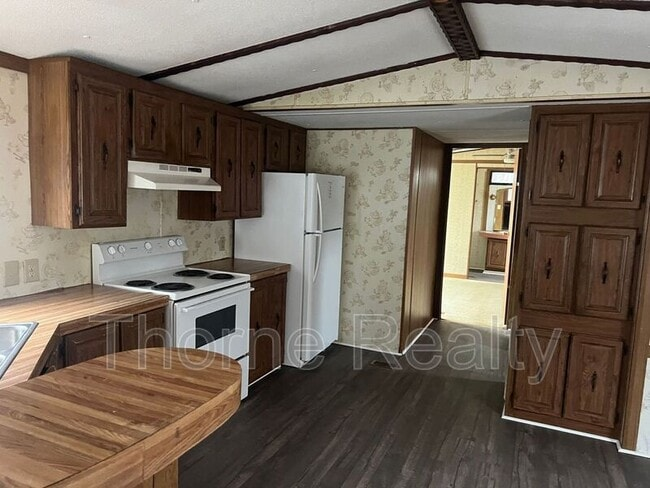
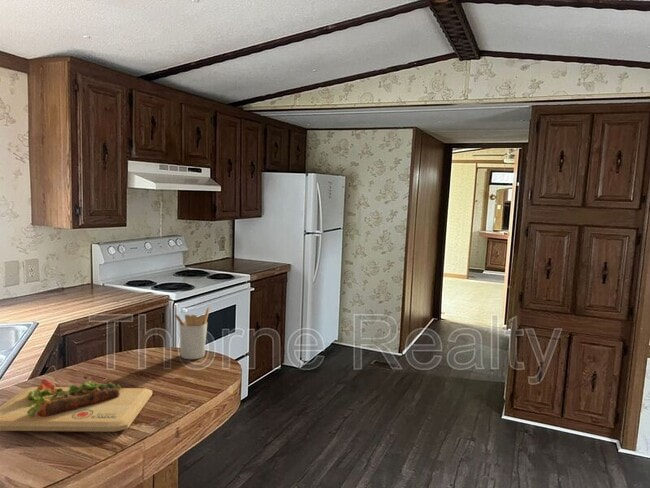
+ utensil holder [173,305,211,360]
+ cutting board [0,378,153,433]
